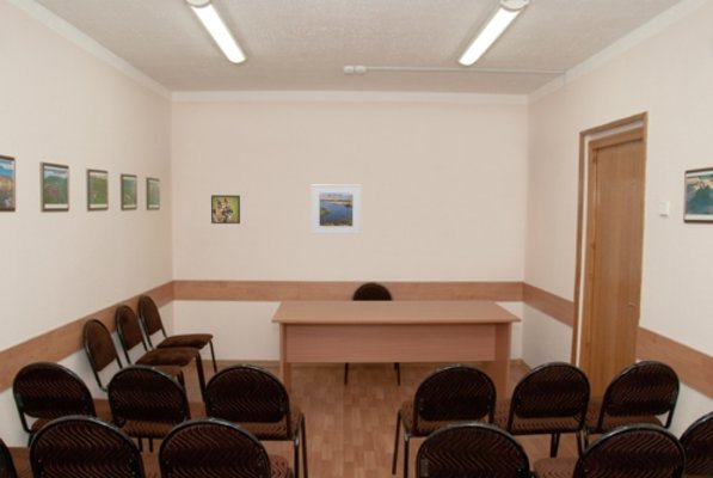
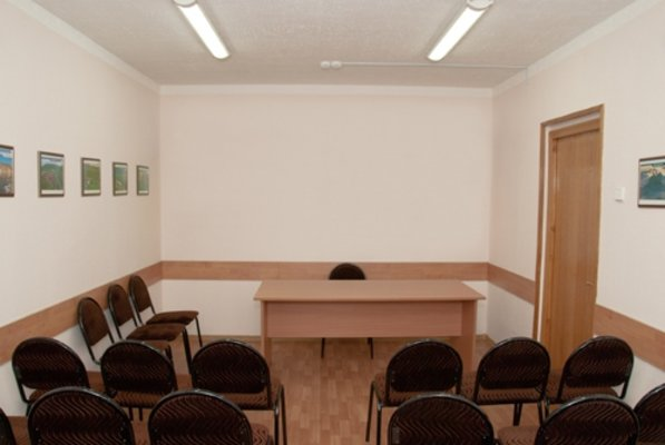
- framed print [210,194,241,225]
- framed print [311,184,362,235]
